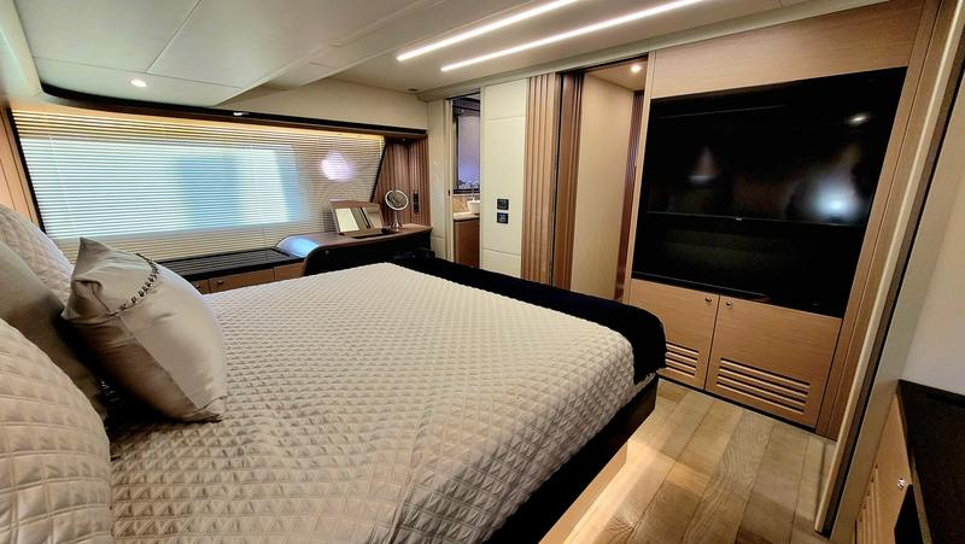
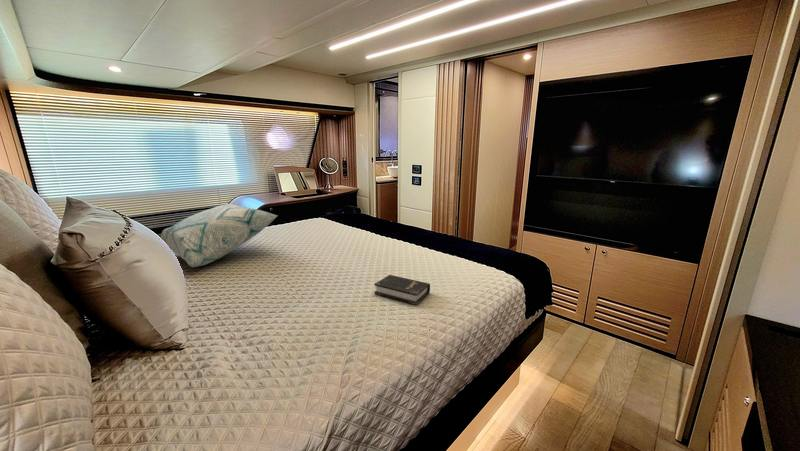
+ decorative pillow [160,203,278,268]
+ hardback book [374,274,431,306]
